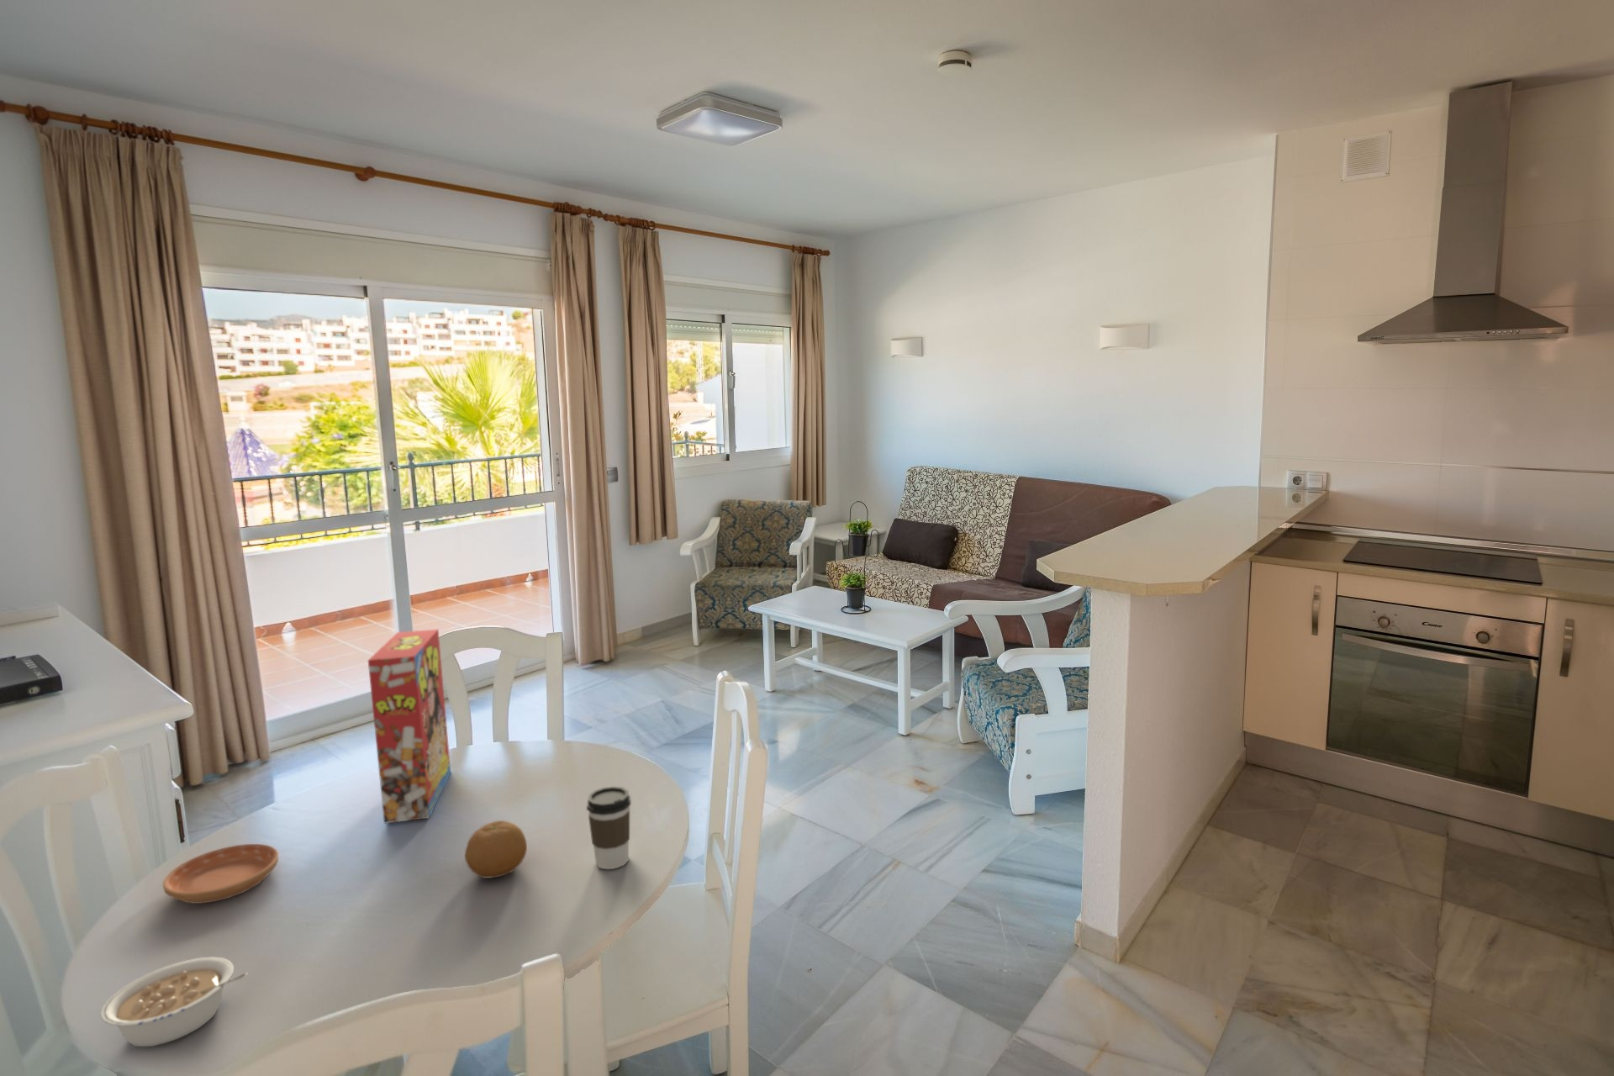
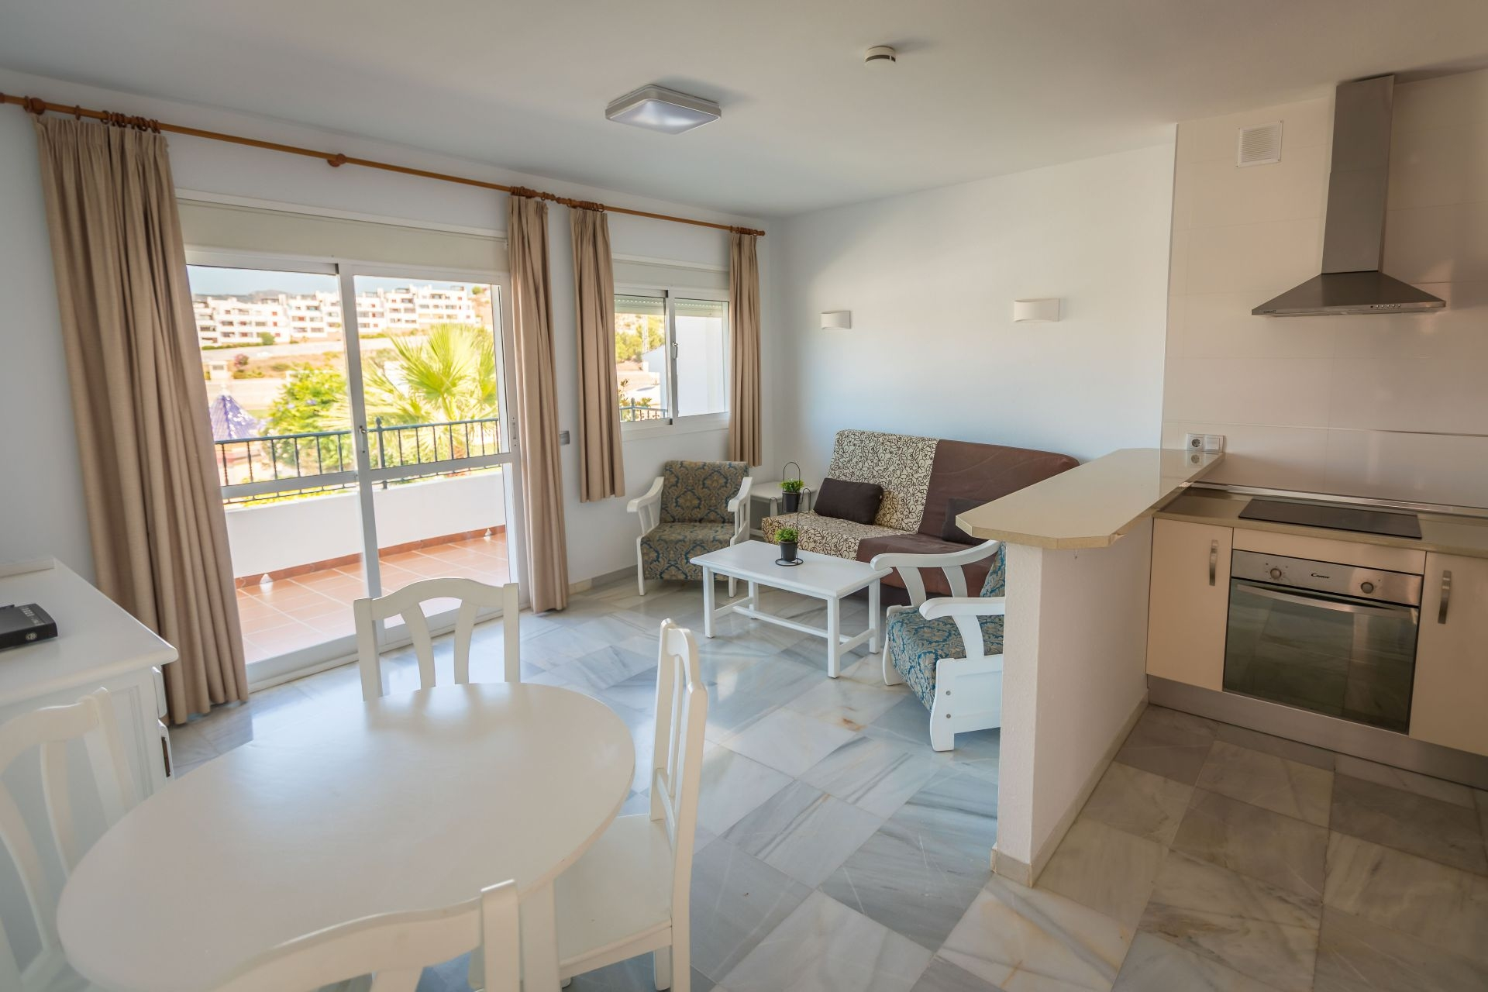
- legume [100,957,249,1047]
- cereal box [367,629,452,824]
- coffee cup [586,785,632,869]
- fruit [464,819,528,879]
- saucer [162,843,279,904]
